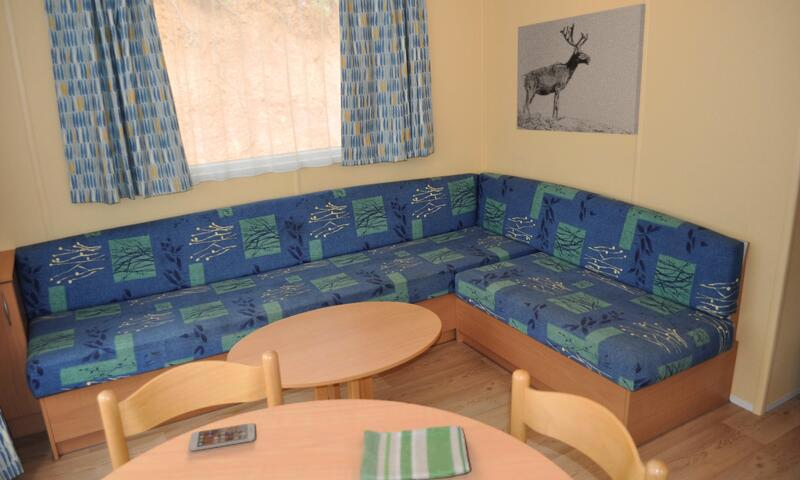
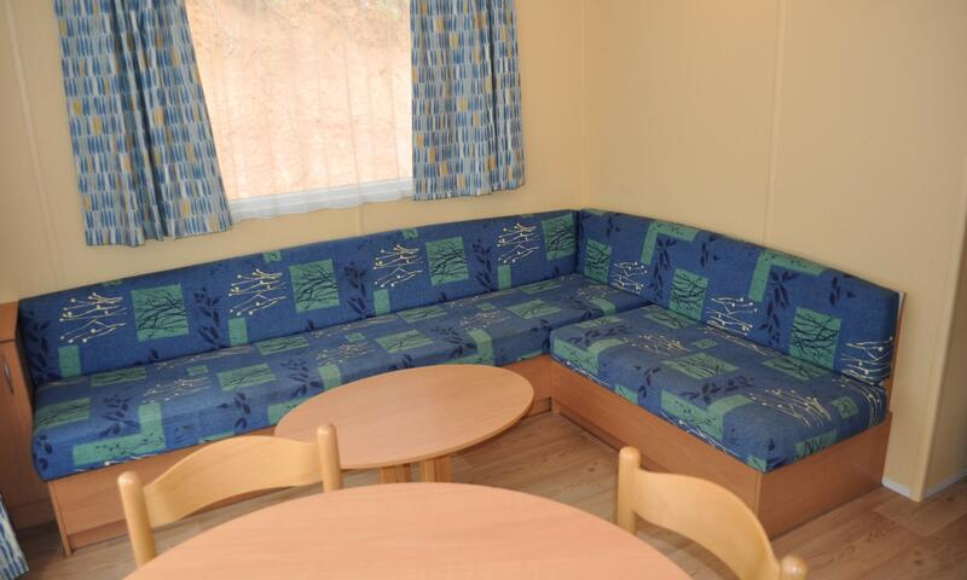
- smartphone [188,422,256,452]
- dish towel [359,424,471,480]
- wall art [516,3,647,136]
